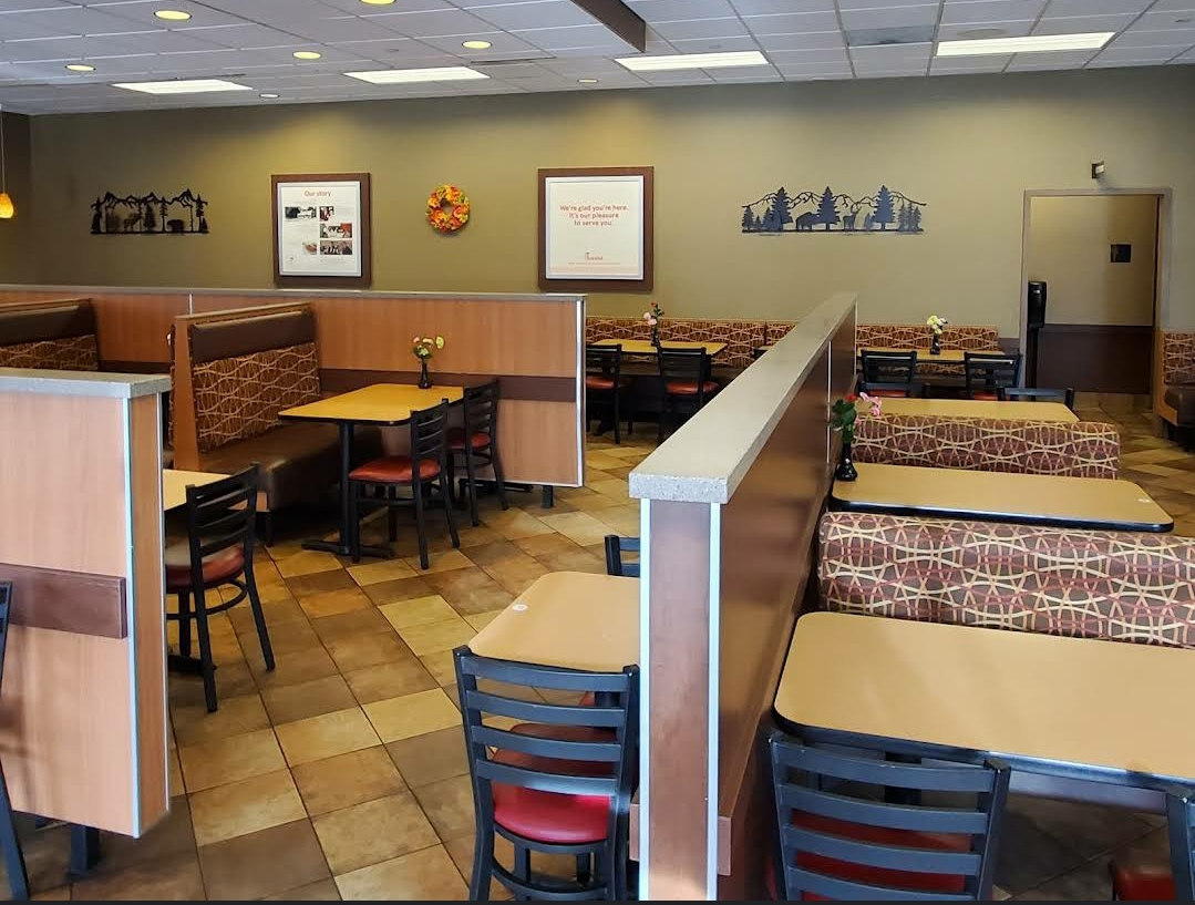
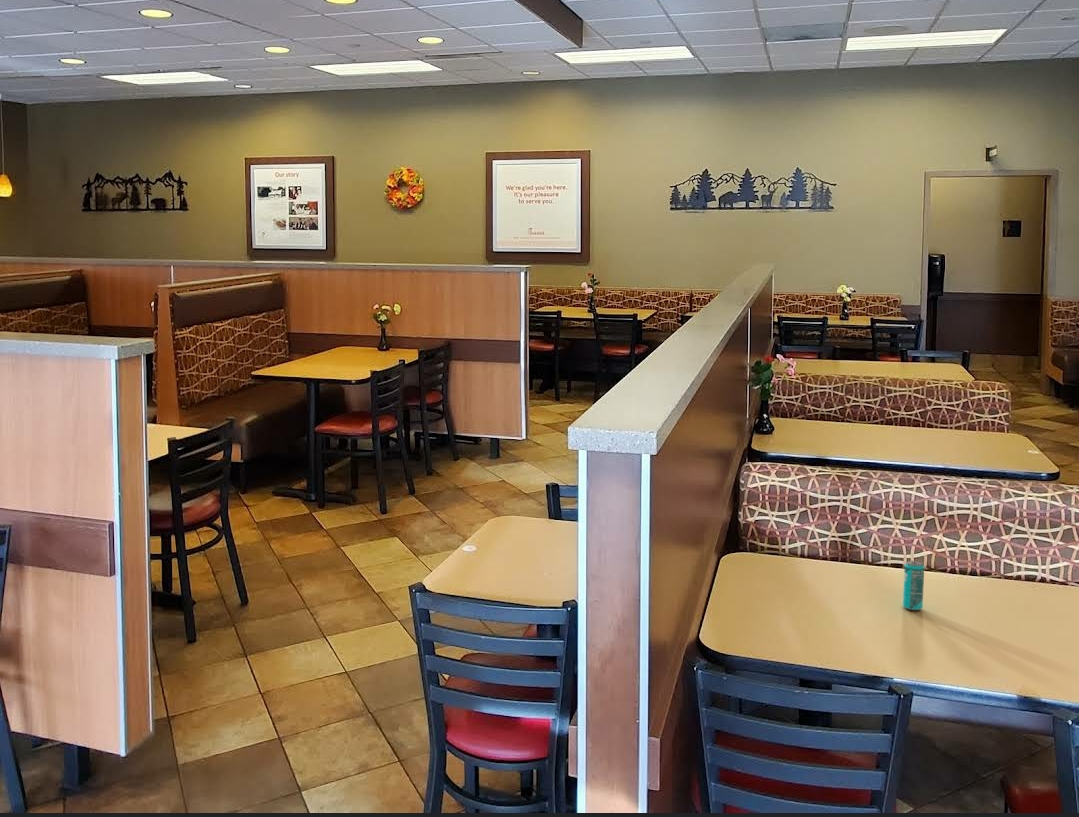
+ beverage can [902,560,925,611]
